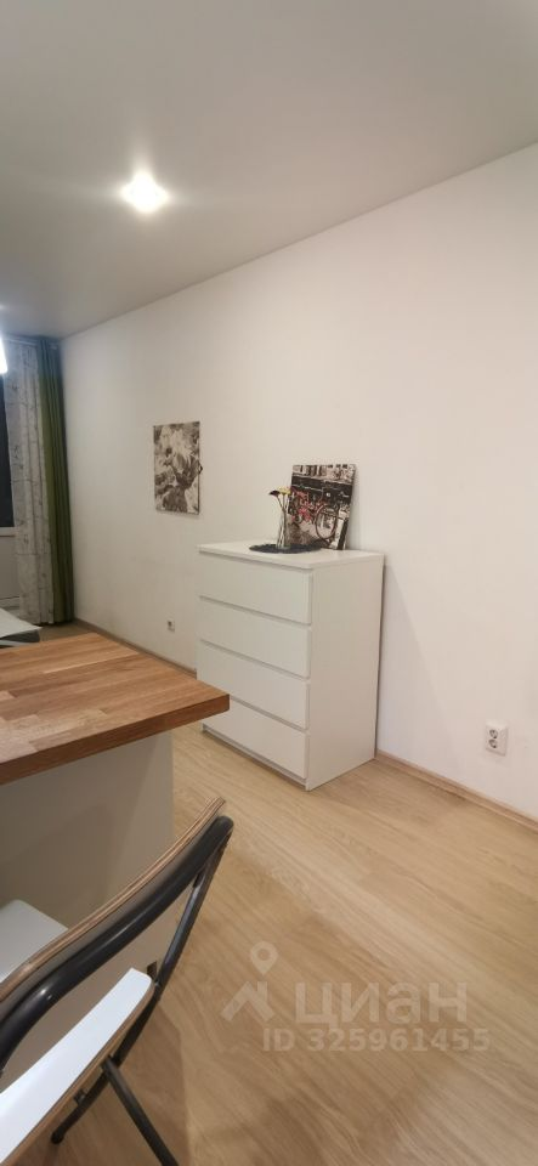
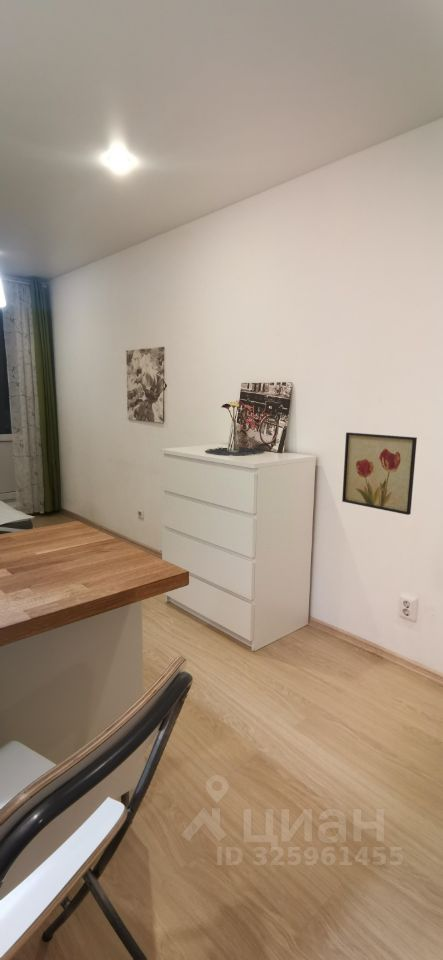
+ wall art [341,432,418,516]
